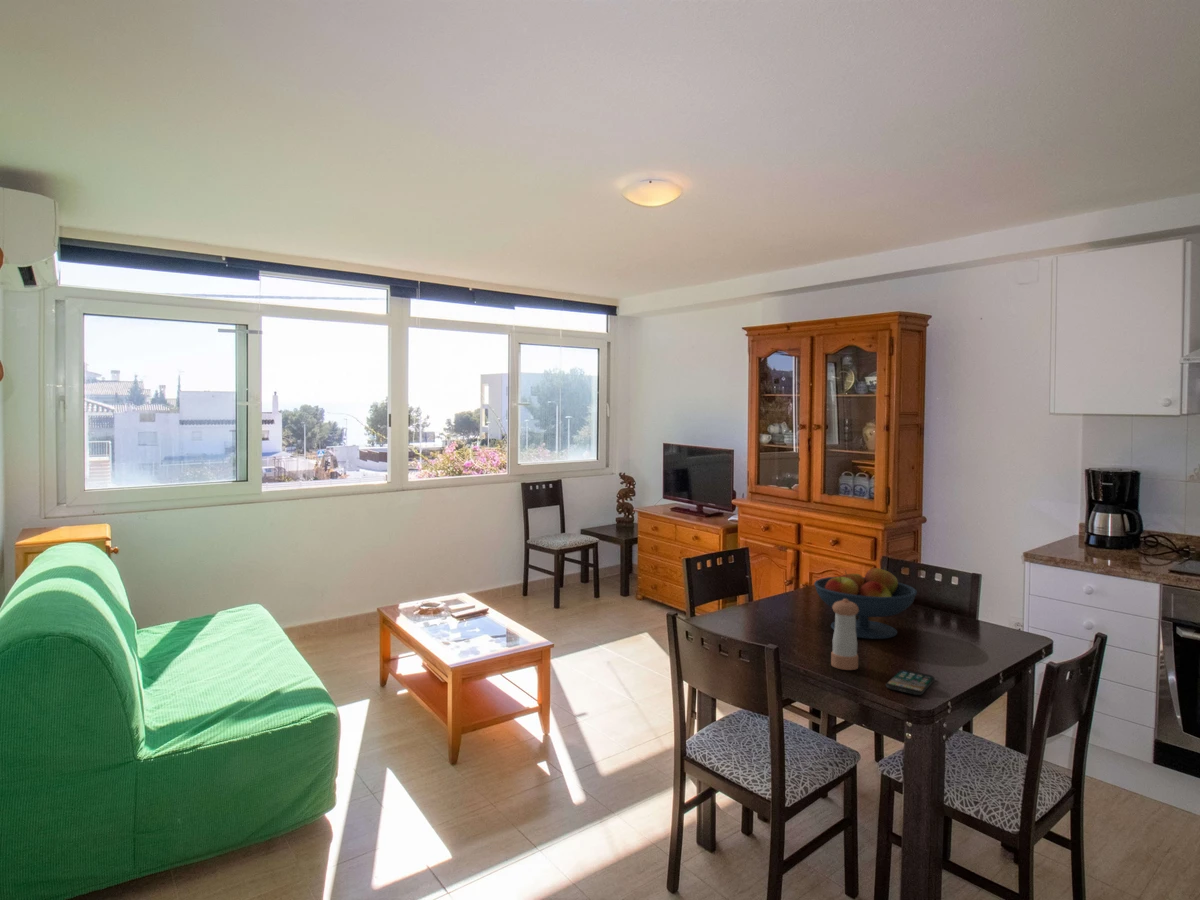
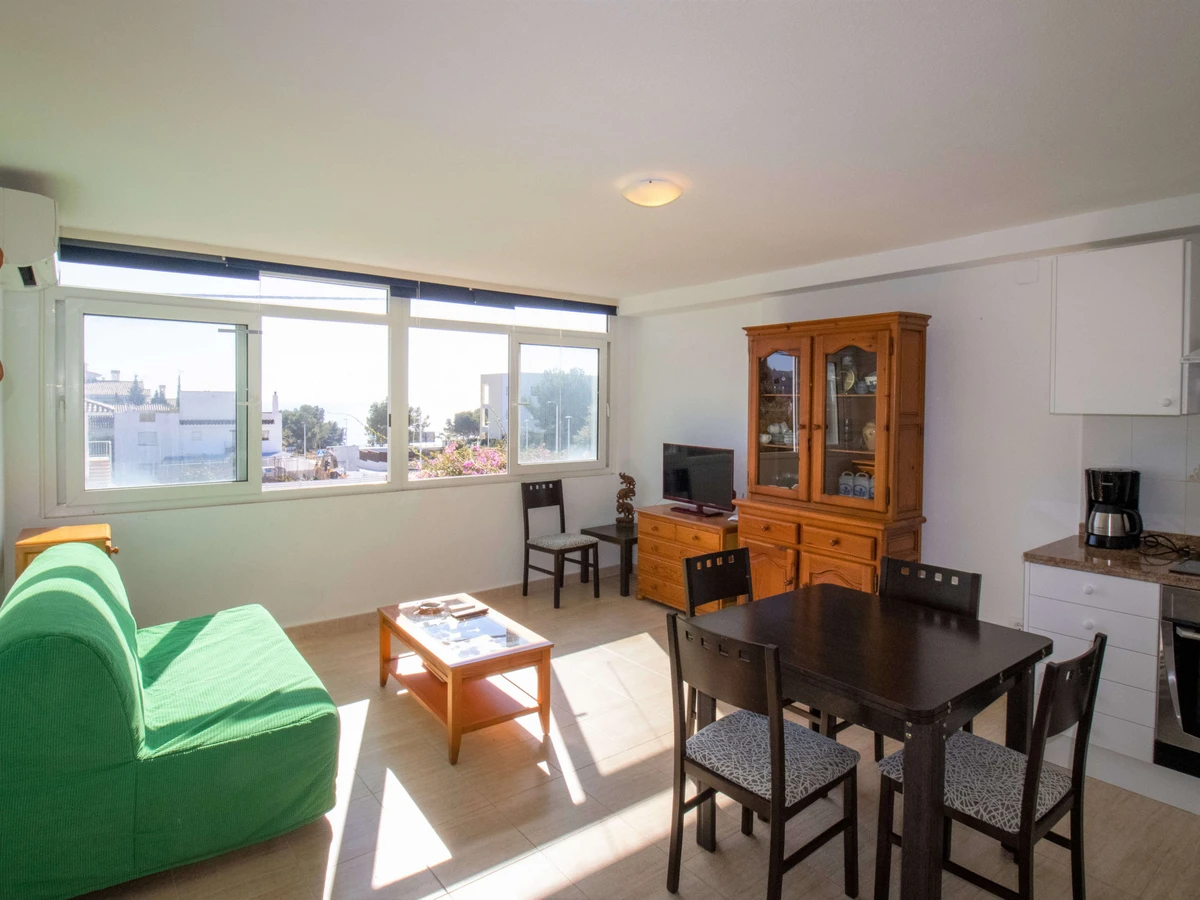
- fruit bowl [813,566,918,640]
- pepper shaker [830,599,859,671]
- smartphone [885,669,936,696]
